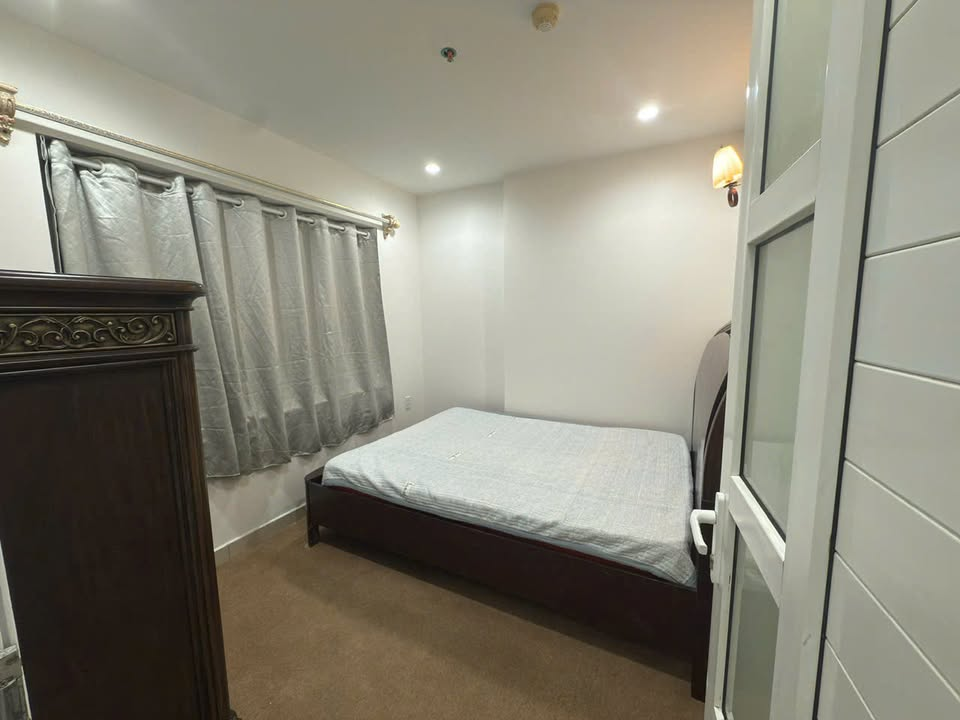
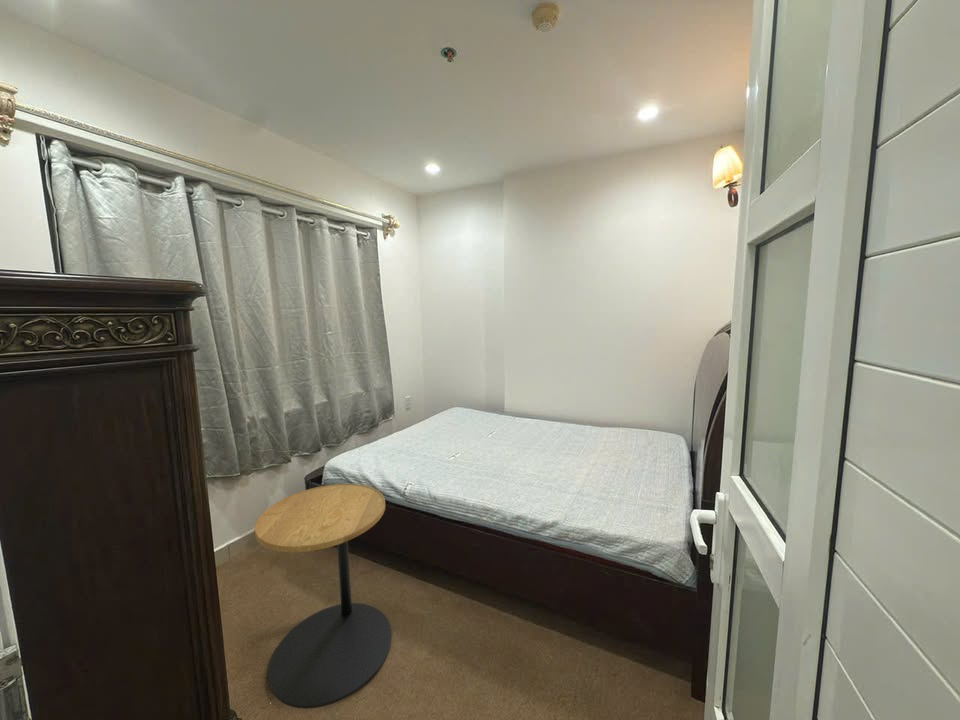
+ side table [254,483,393,710]
